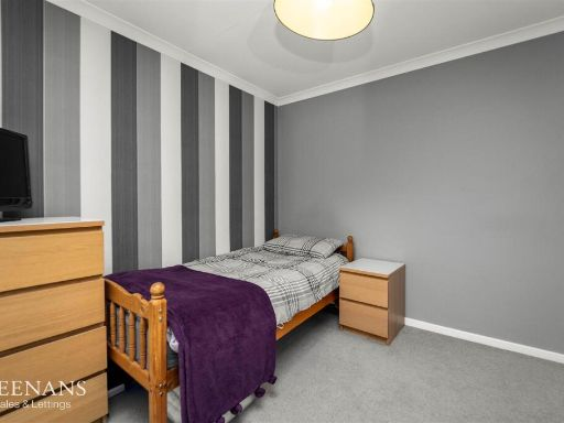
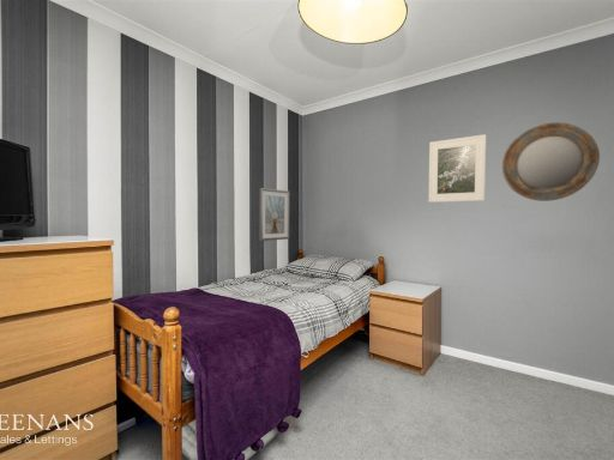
+ home mirror [501,121,601,202]
+ picture frame [258,187,290,242]
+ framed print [427,133,487,204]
